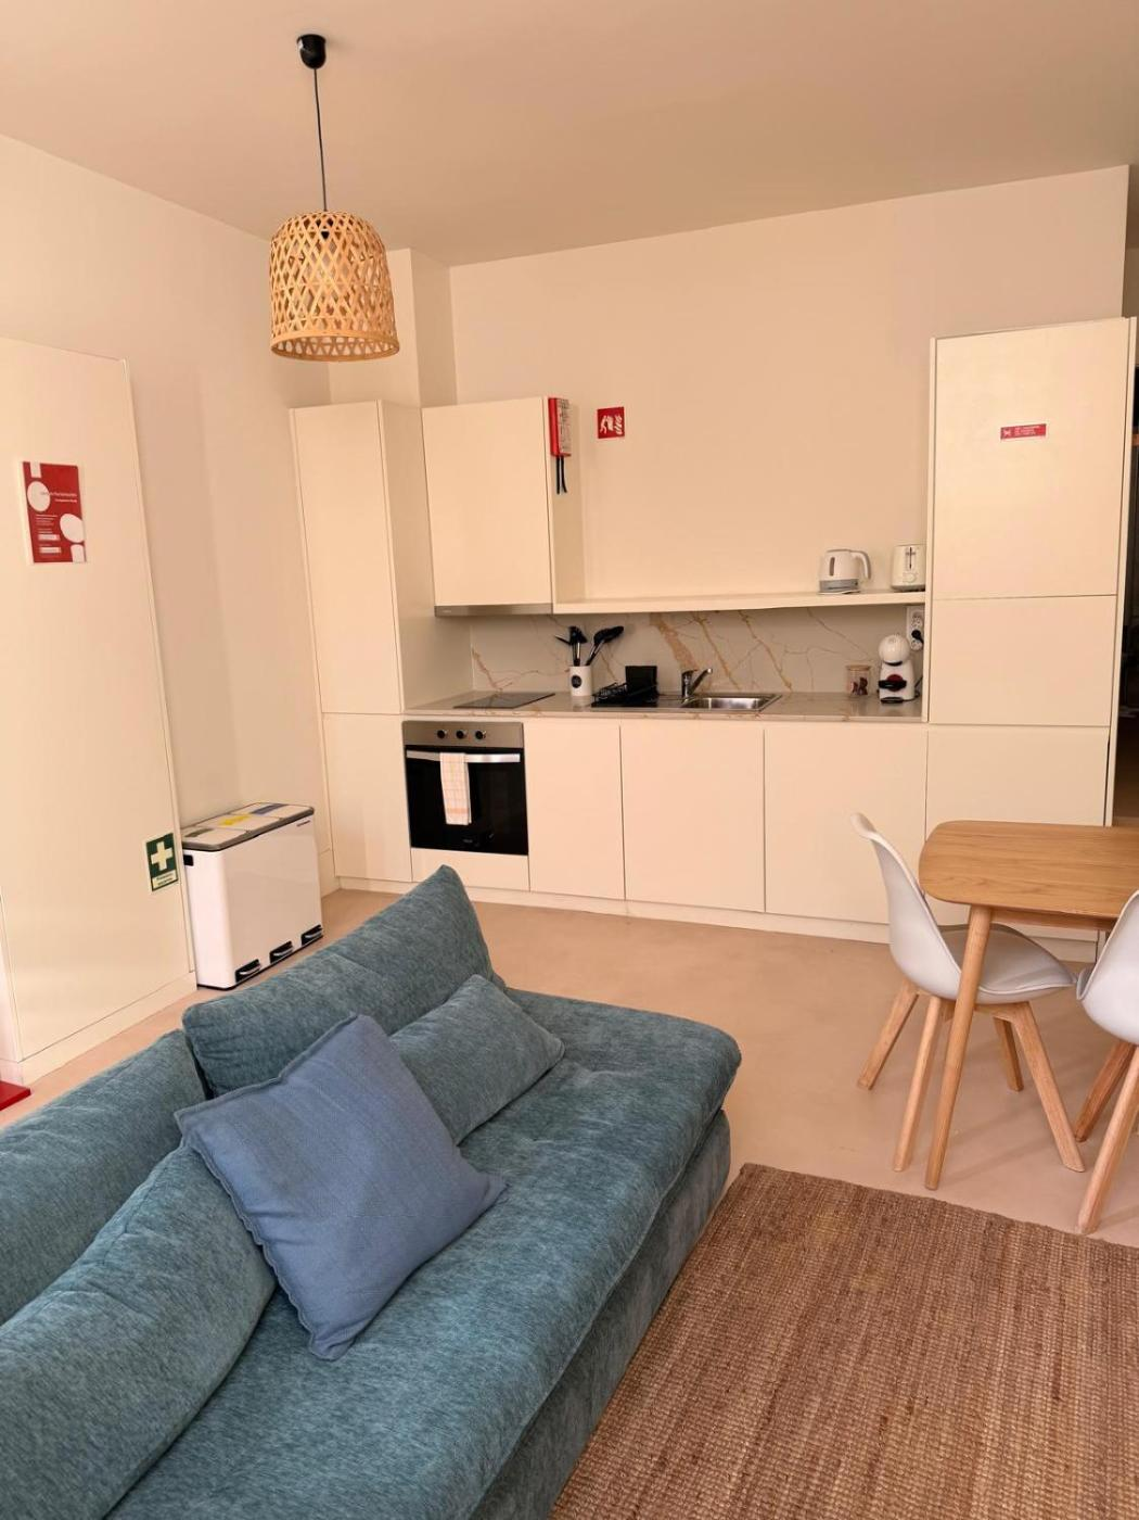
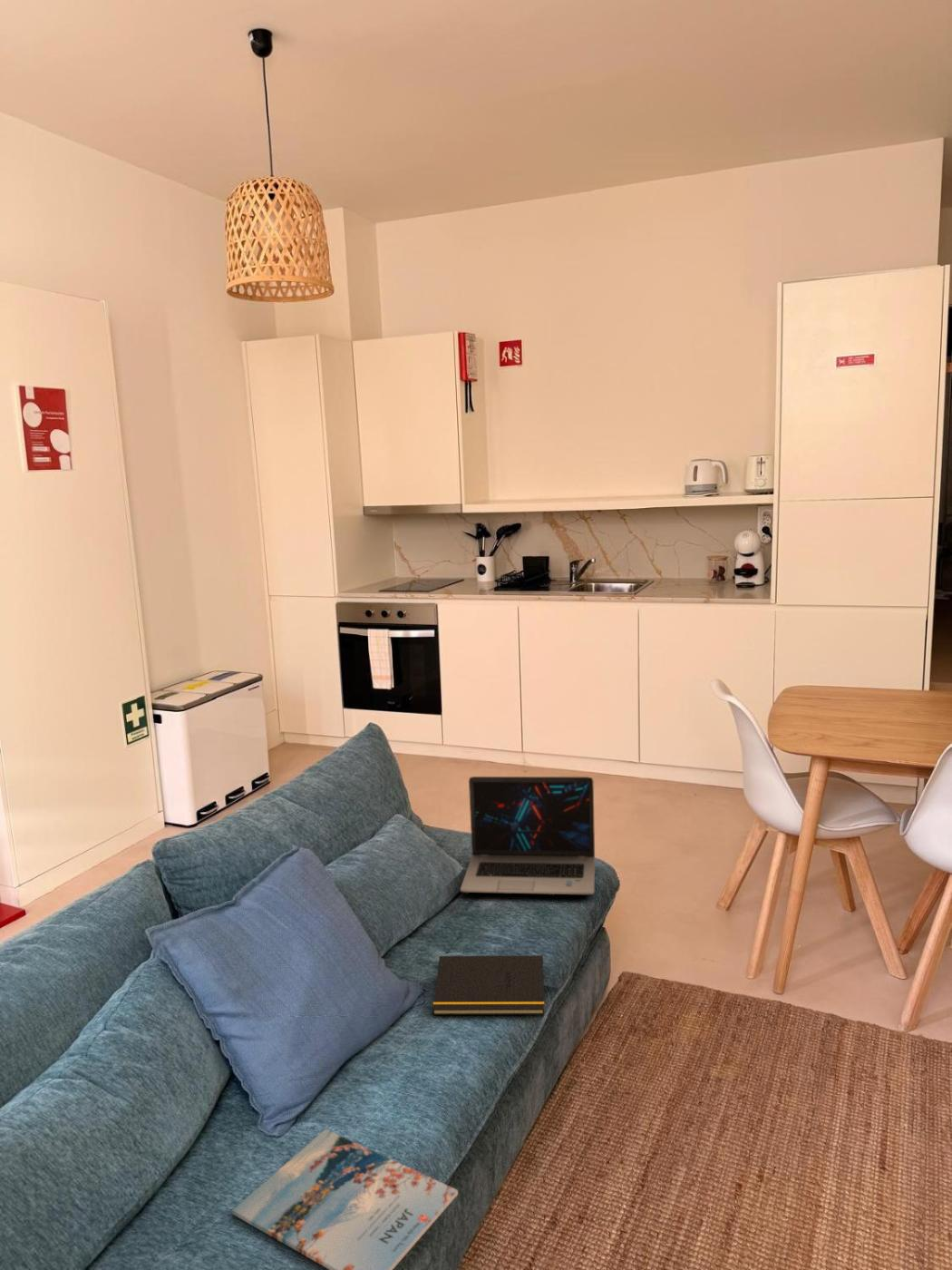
+ notepad [432,954,545,1016]
+ magazine [231,1128,459,1270]
+ laptop [460,776,596,895]
